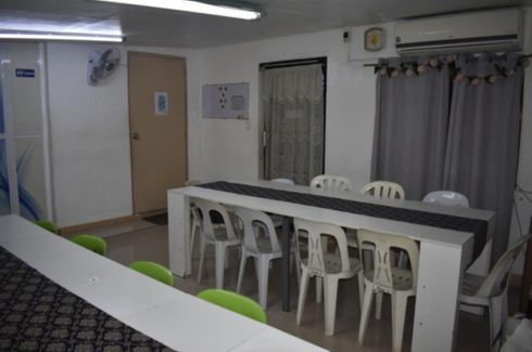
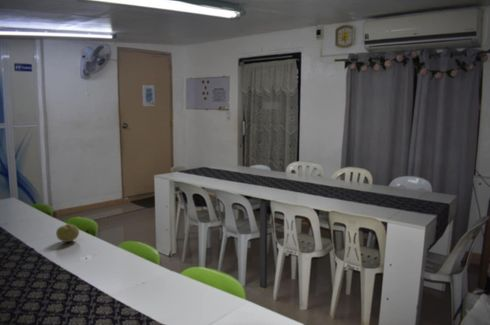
+ fruit [55,223,80,243]
